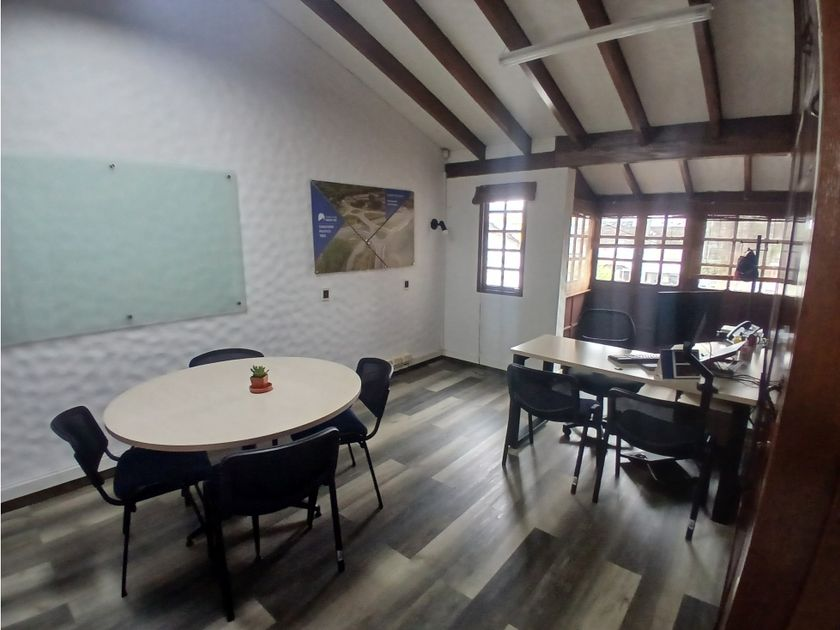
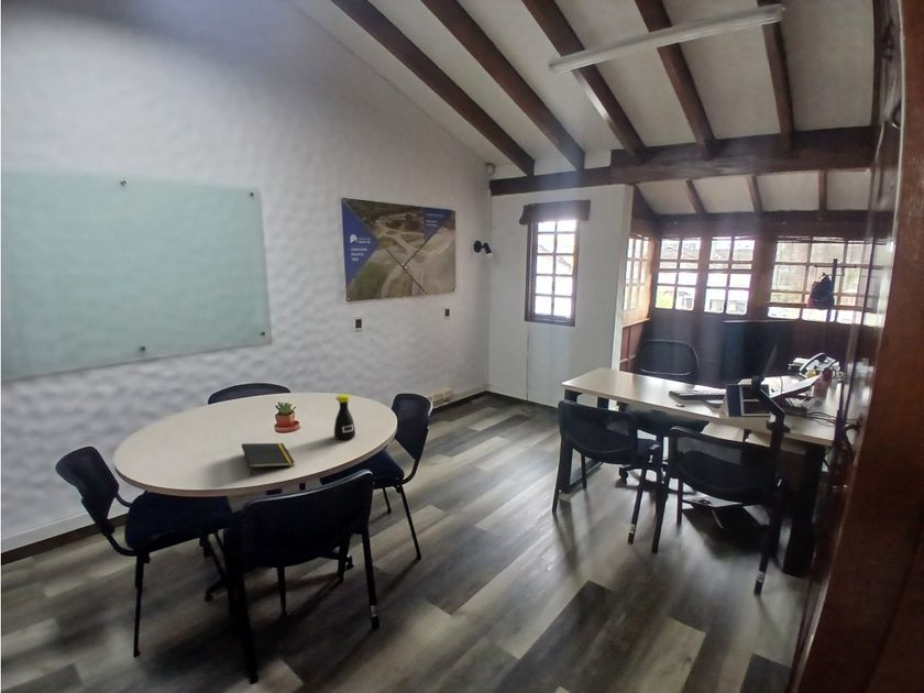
+ notepad [241,442,296,477]
+ bottle [333,394,356,441]
